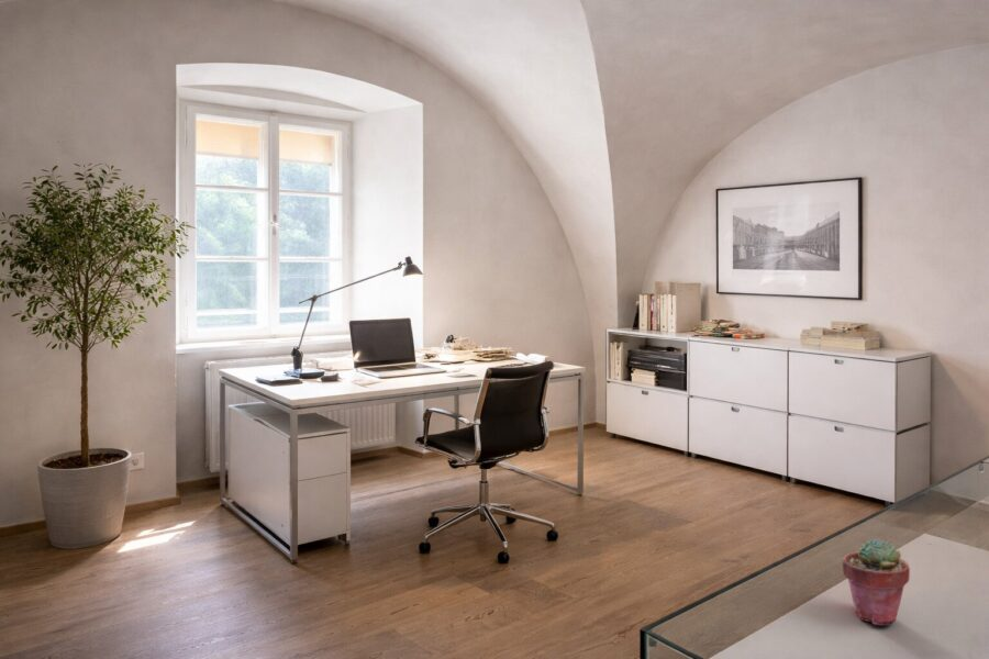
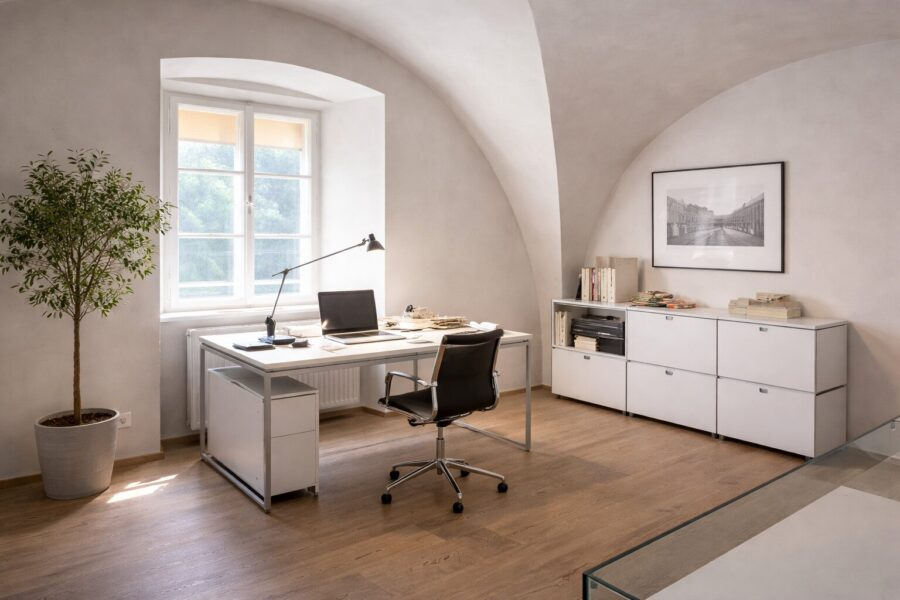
- potted succulent [841,537,911,626]
